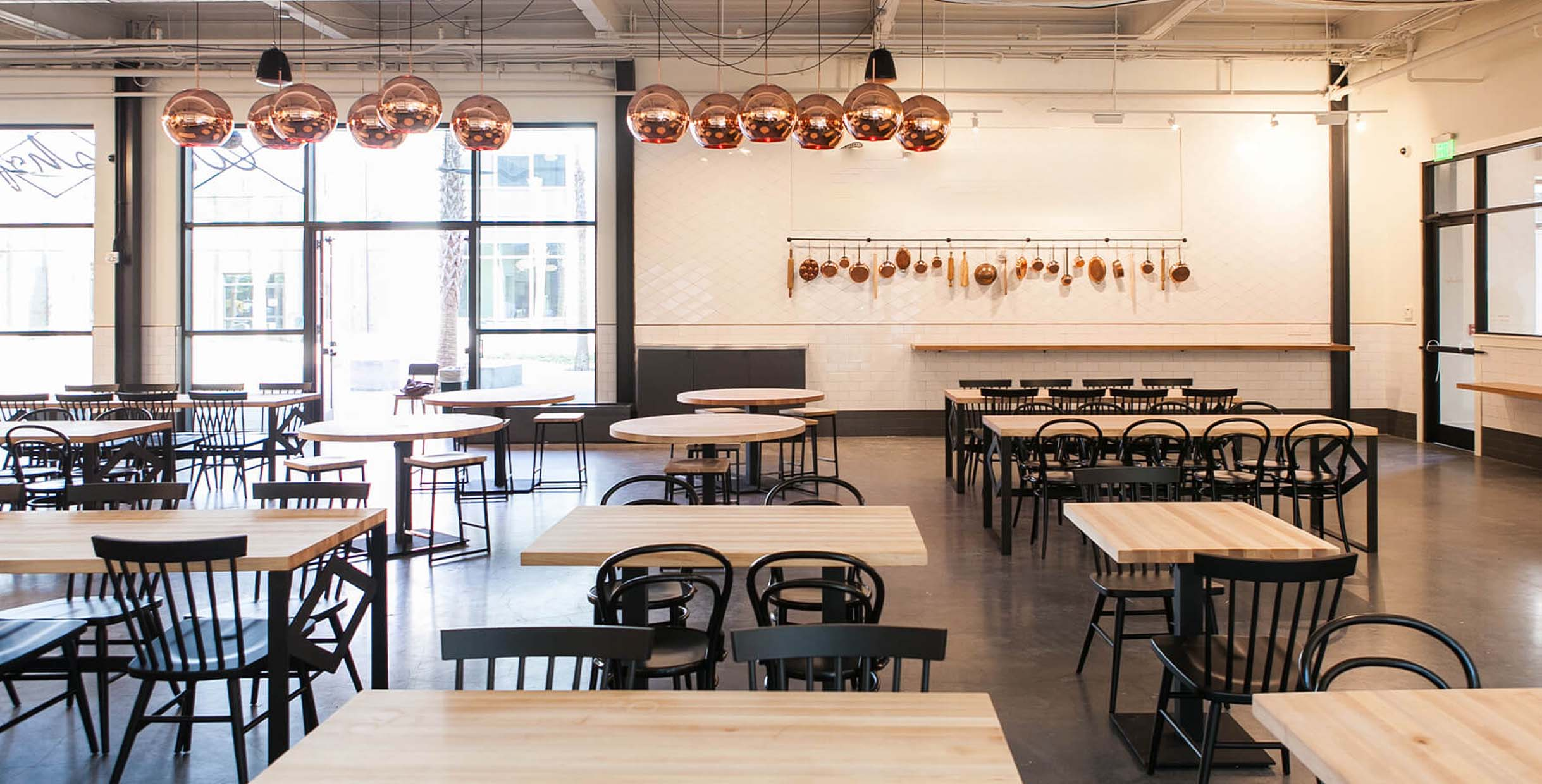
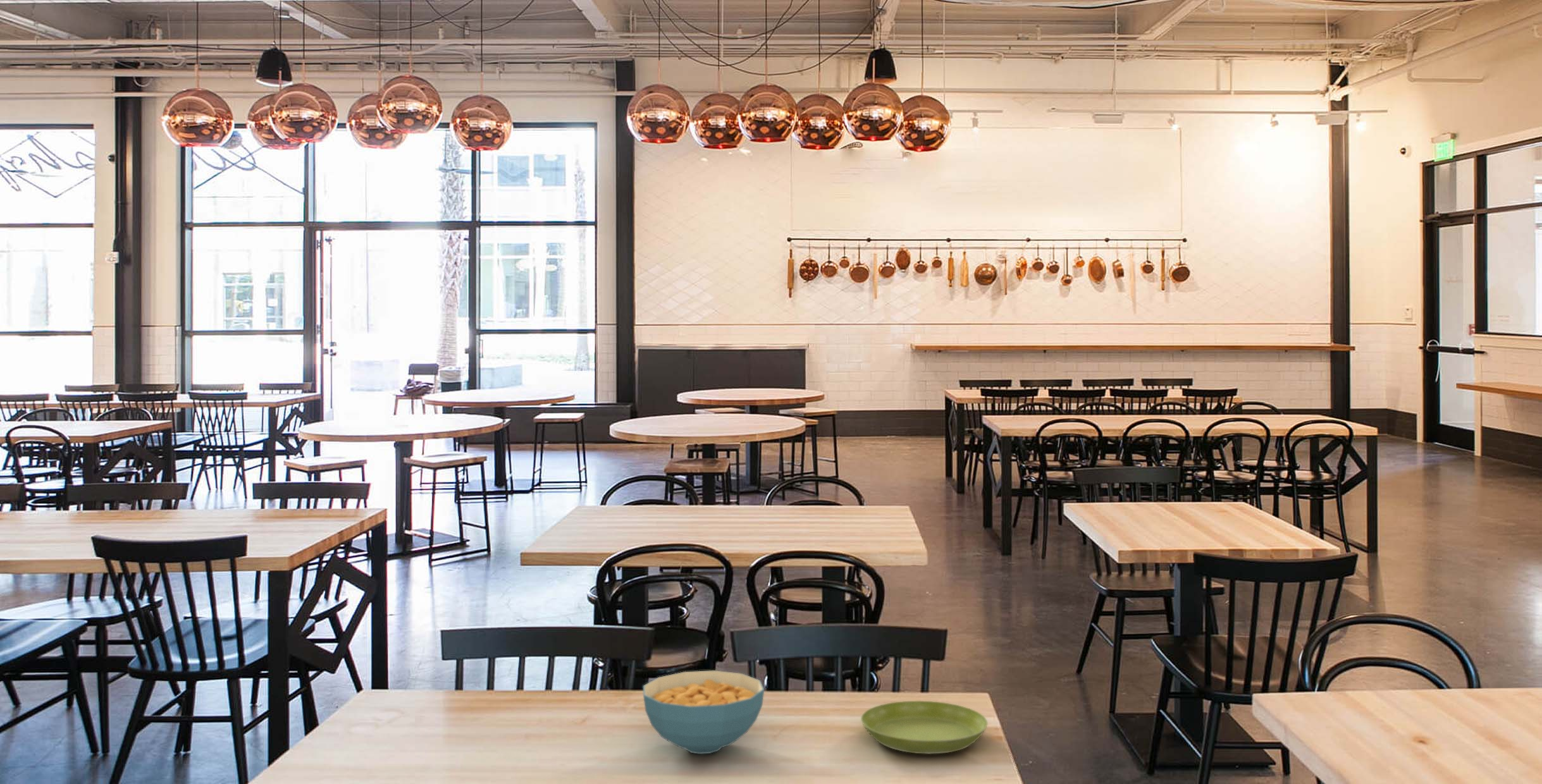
+ saucer [860,701,989,754]
+ cereal bowl [643,670,765,755]
